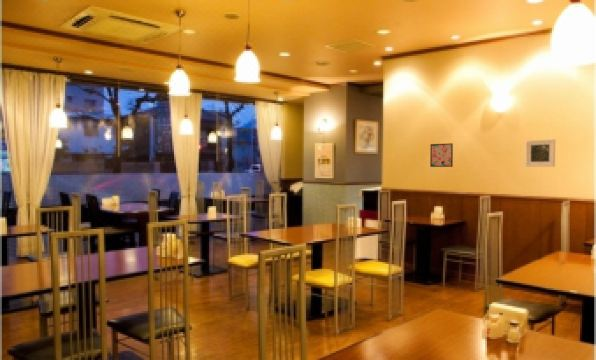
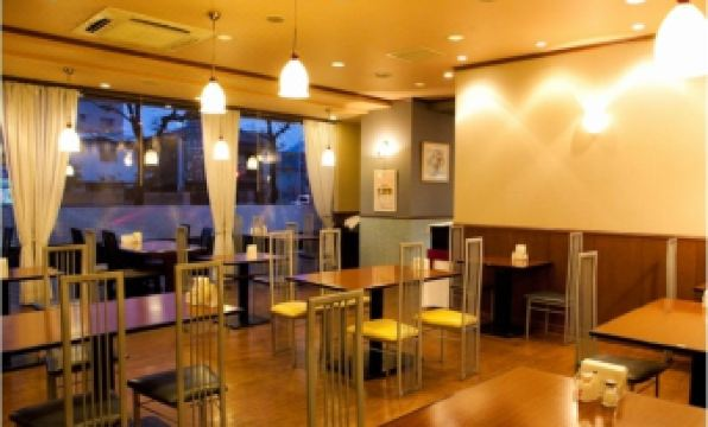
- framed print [524,138,556,168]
- wall art [429,142,454,168]
